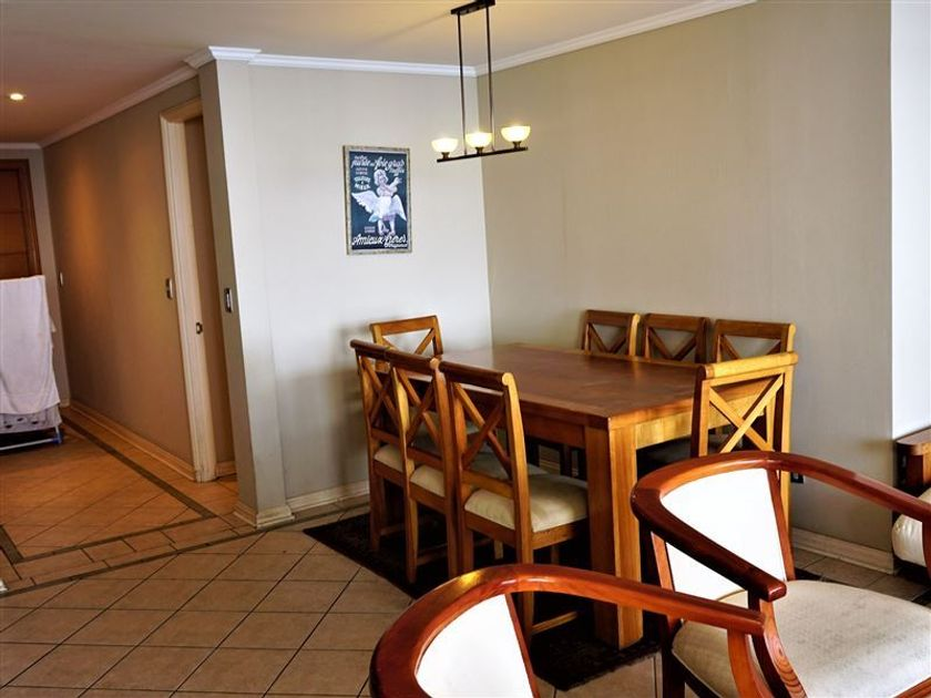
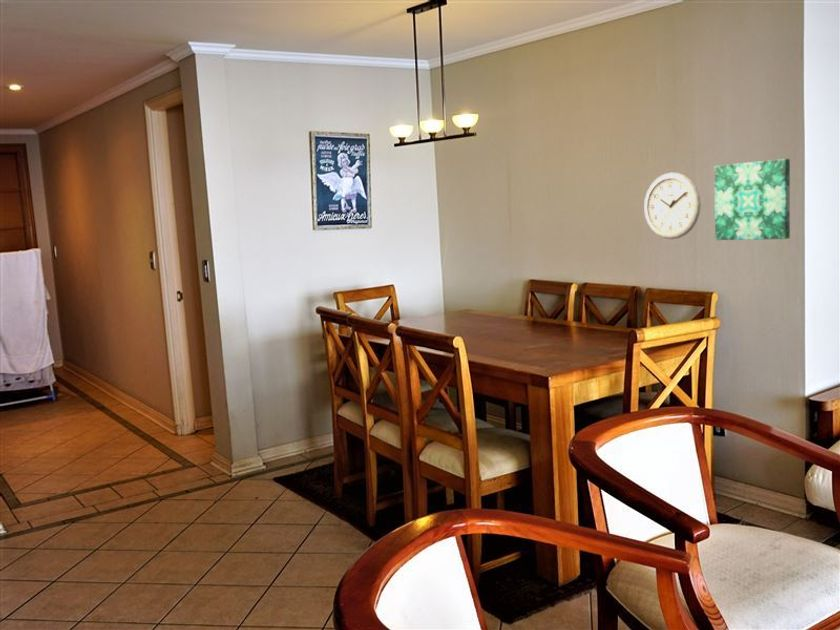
+ wall art [714,158,791,241]
+ wall clock [643,172,702,240]
